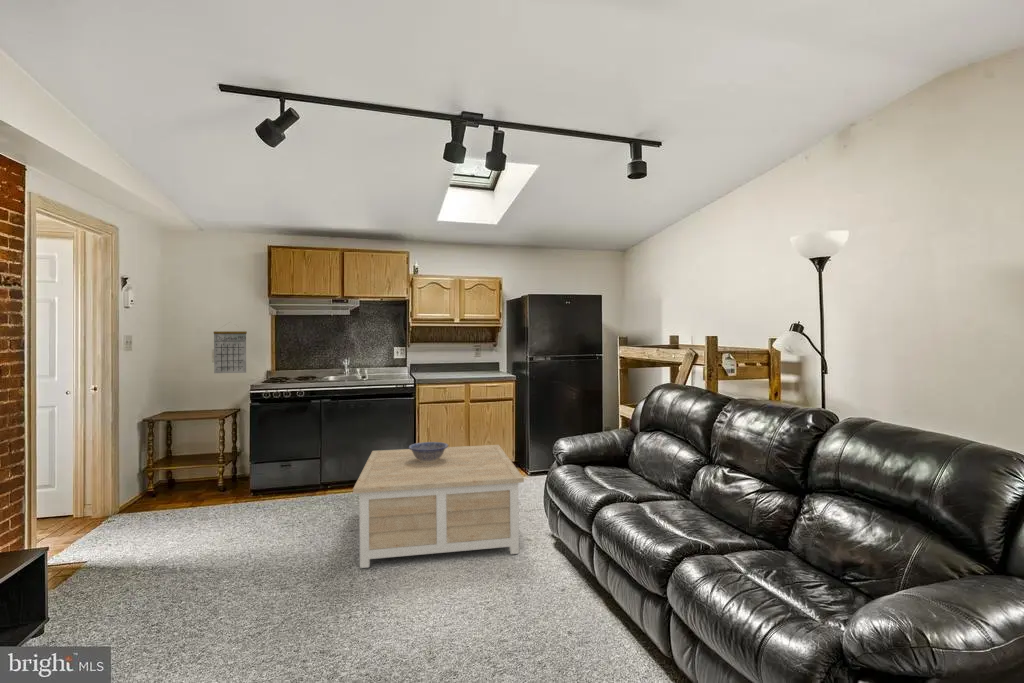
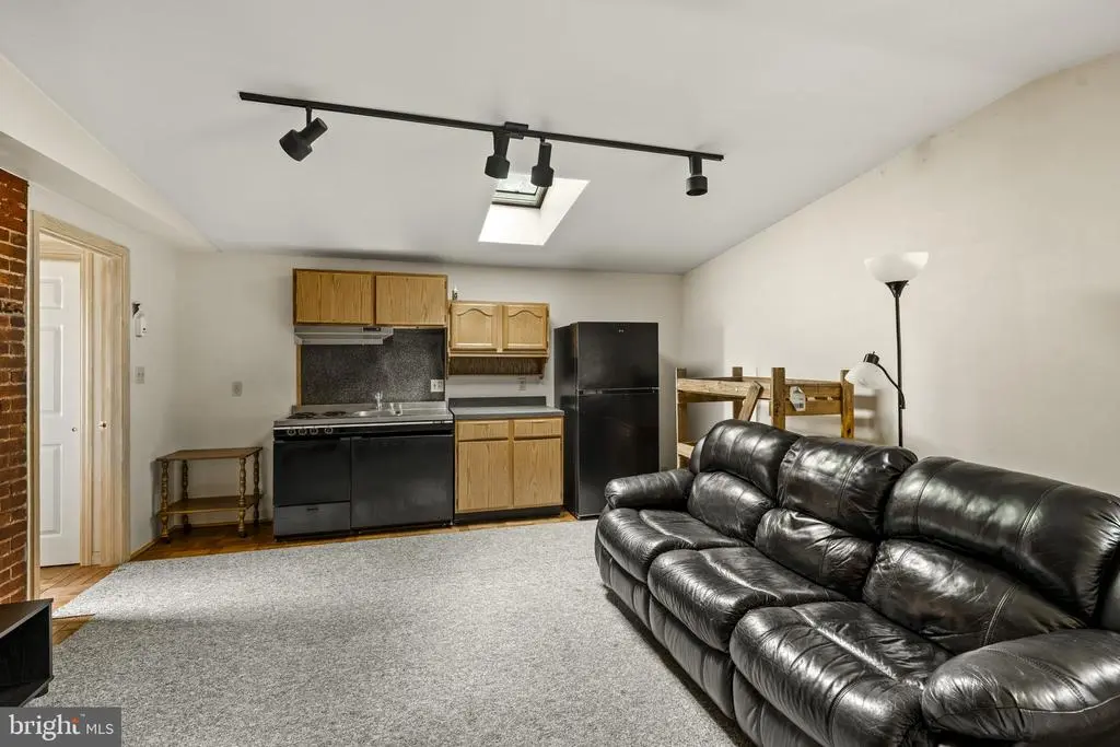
- calendar [213,321,248,374]
- decorative bowl [407,441,449,463]
- coffee table [352,444,525,569]
